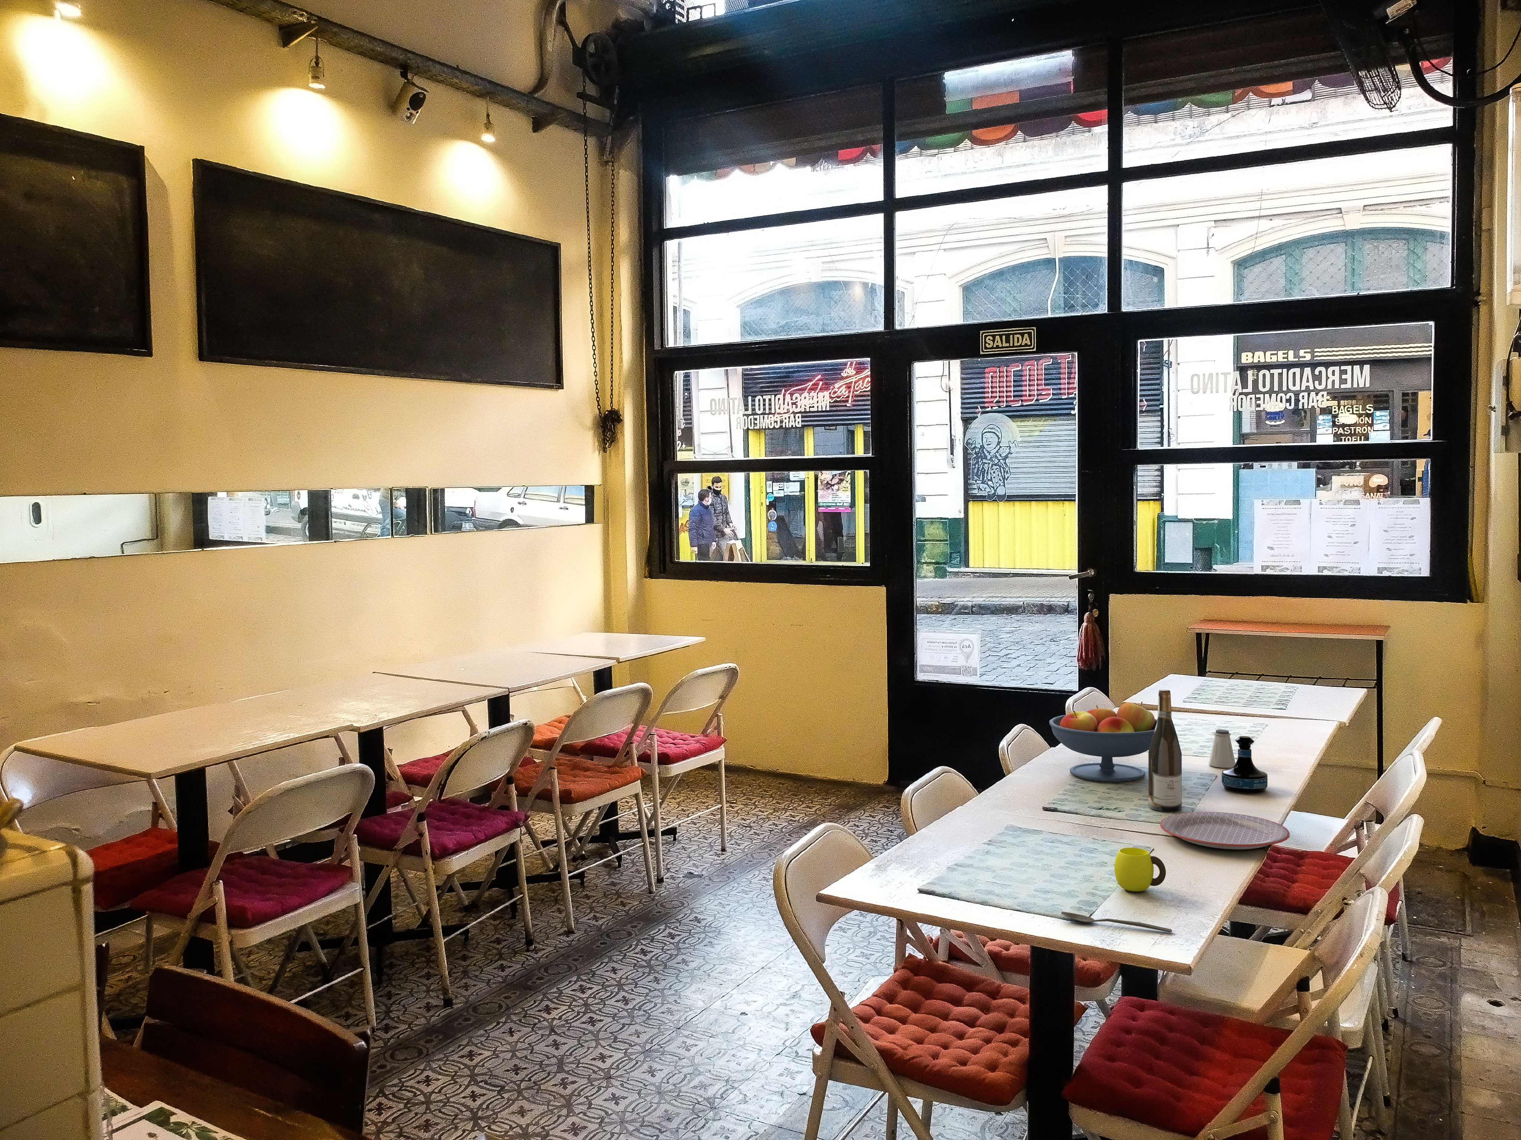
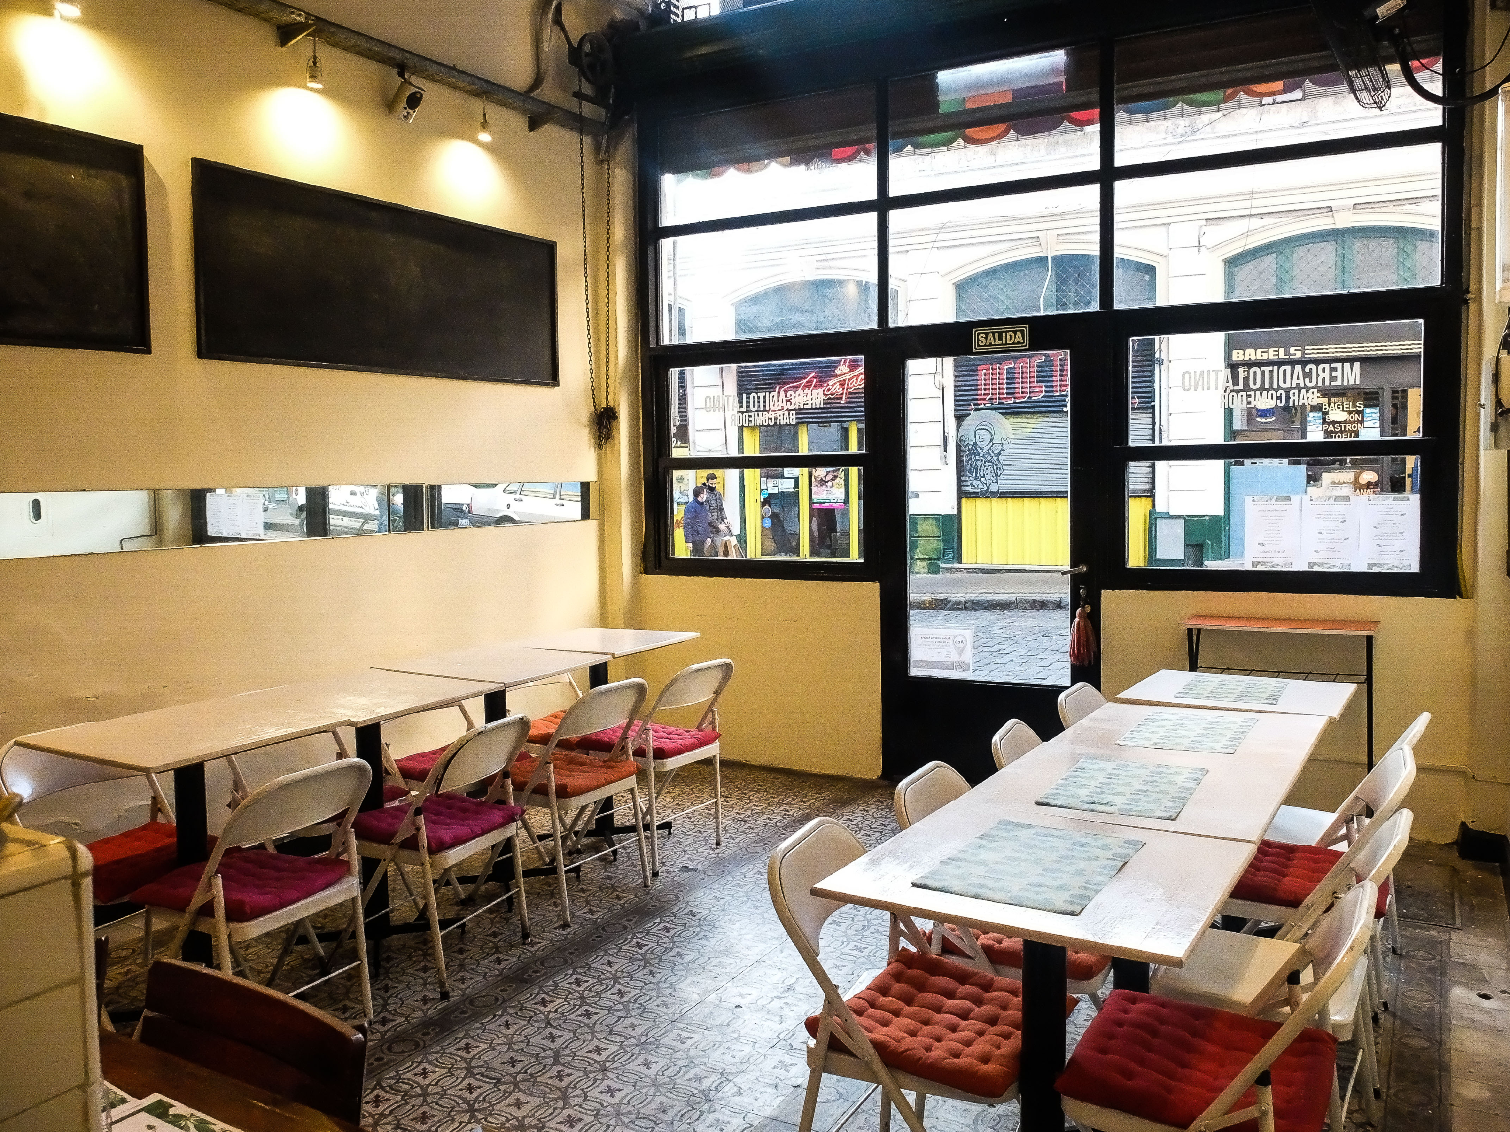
- fruit bowl [1049,702,1157,782]
- spoon [1061,911,1172,933]
- saltshaker [1208,729,1236,768]
- plate [1159,812,1290,850]
- cup [1114,847,1166,892]
- tequila bottle [1222,735,1268,794]
- wine bottle [1149,689,1182,812]
